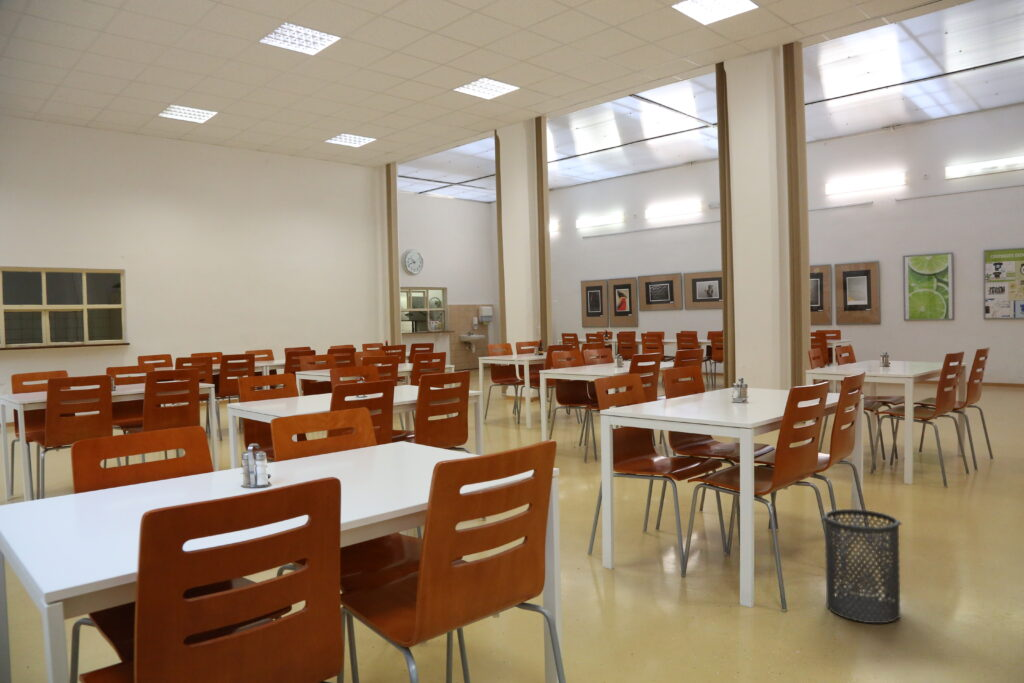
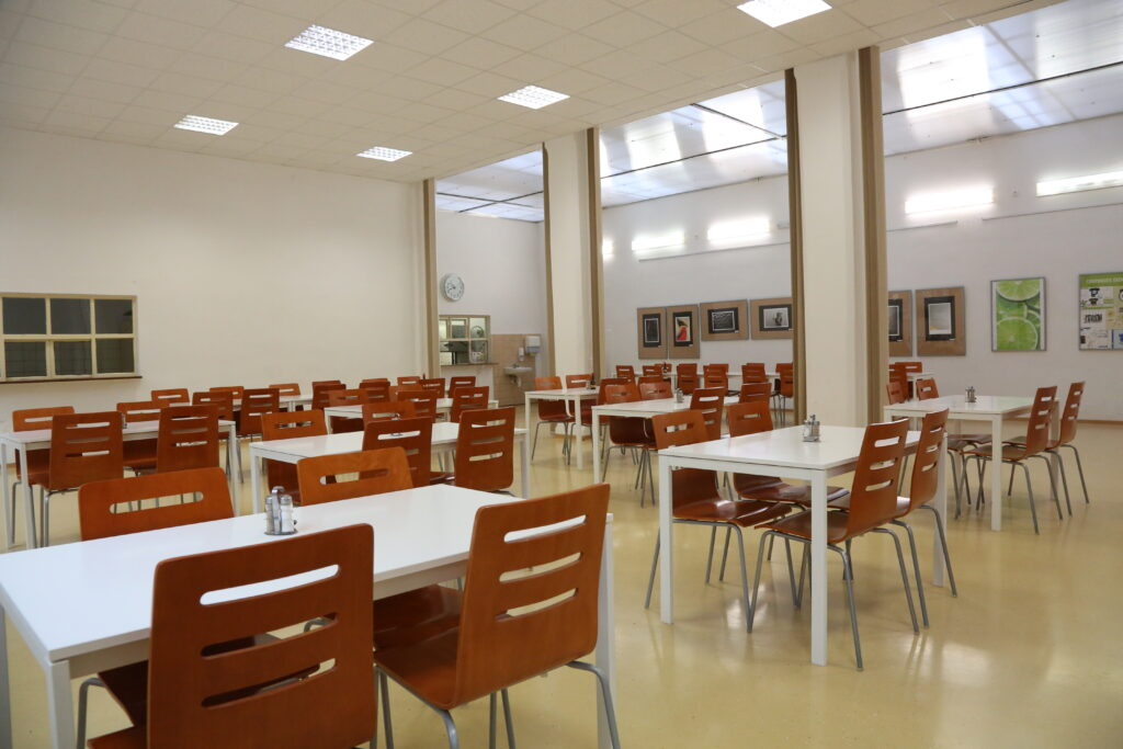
- trash can [821,508,902,625]
